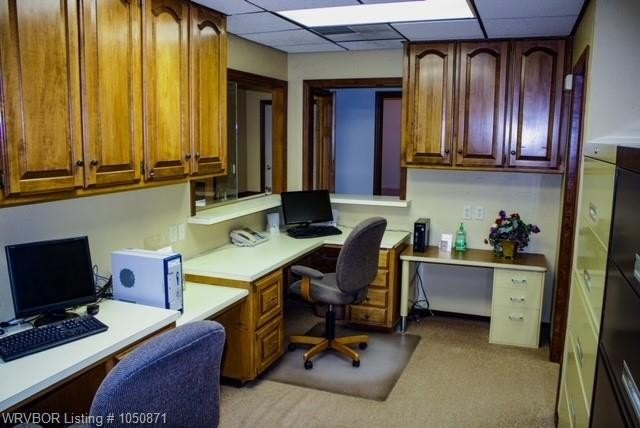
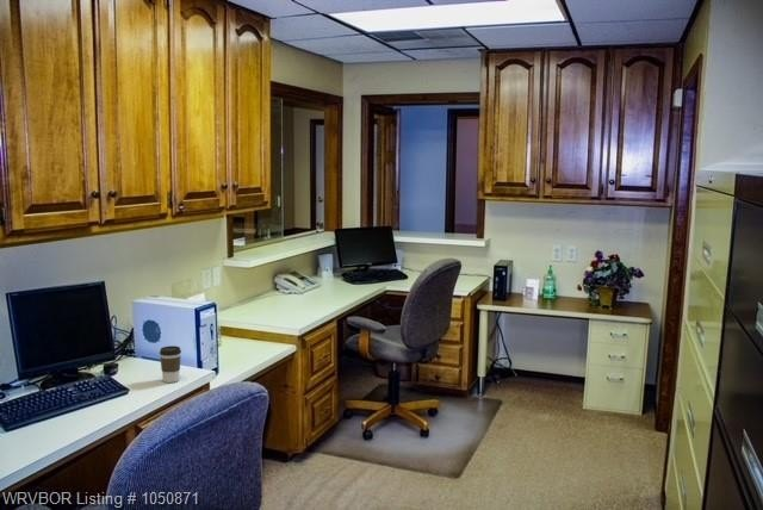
+ coffee cup [159,344,182,384]
